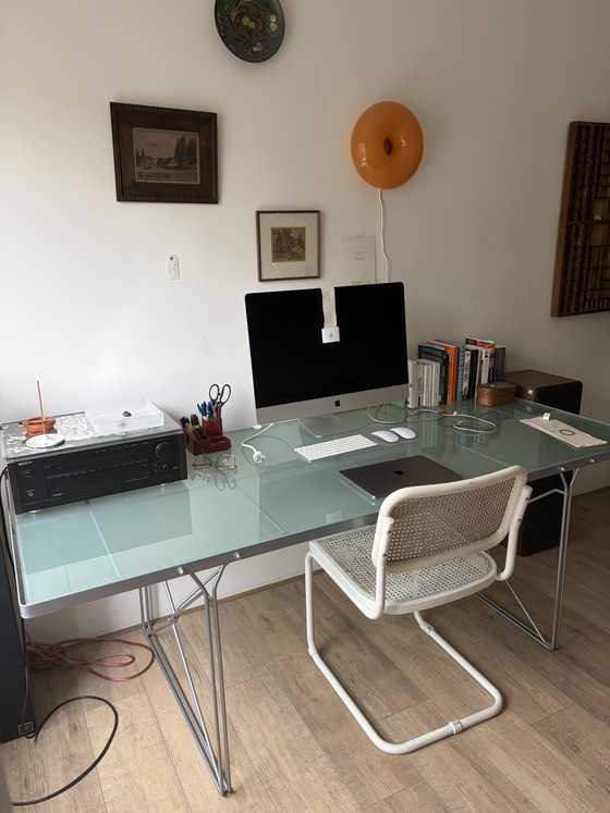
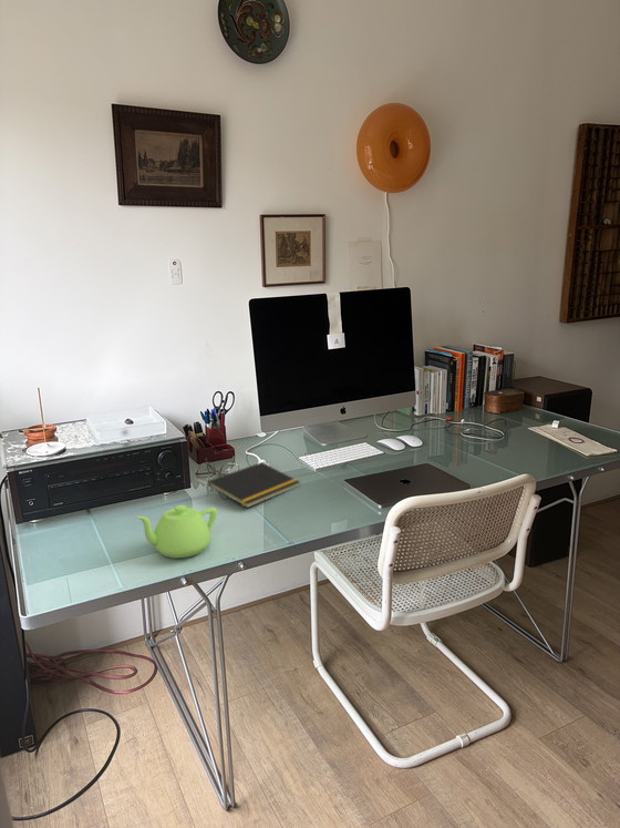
+ teapot [135,504,218,560]
+ notepad [206,461,301,509]
